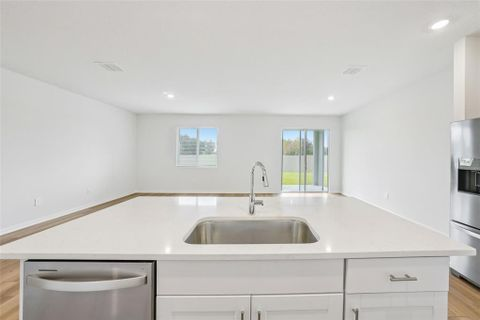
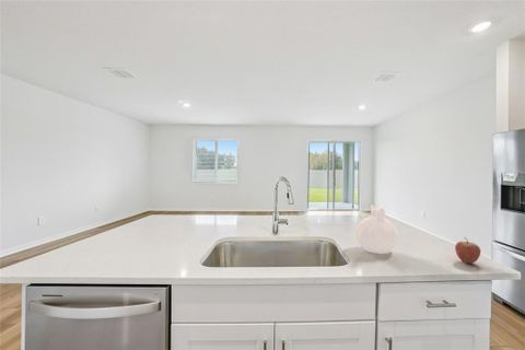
+ teapot [354,205,399,255]
+ fruit [454,236,481,265]
